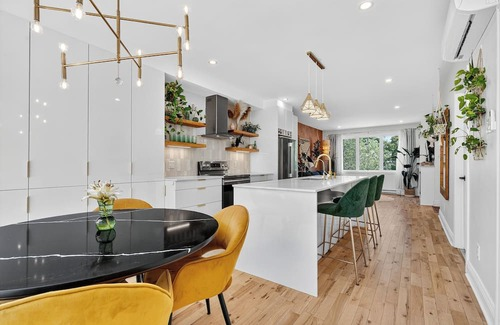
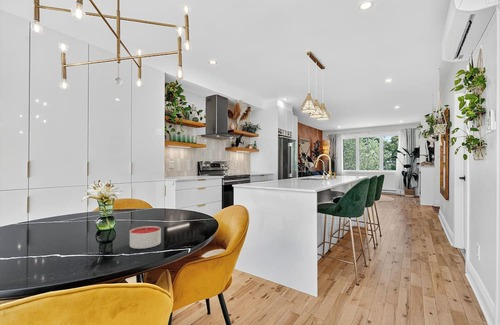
+ candle [129,225,162,250]
